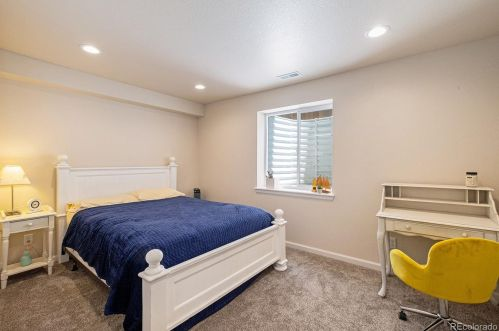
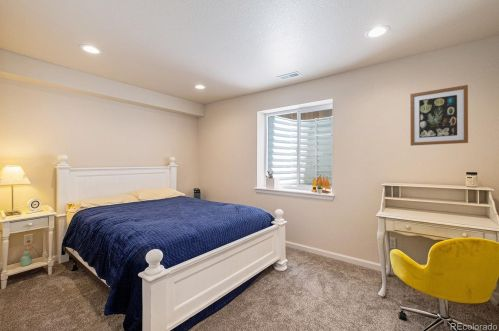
+ wall art [409,84,469,147]
